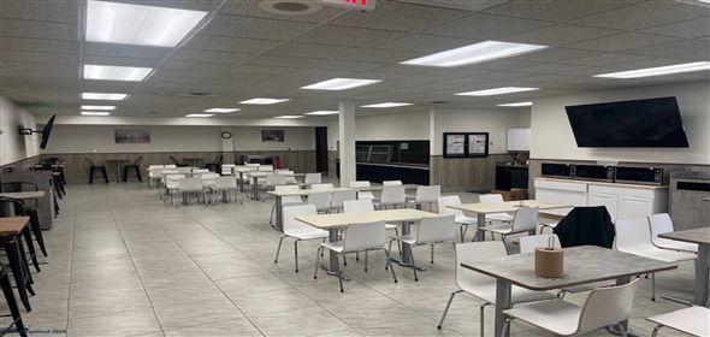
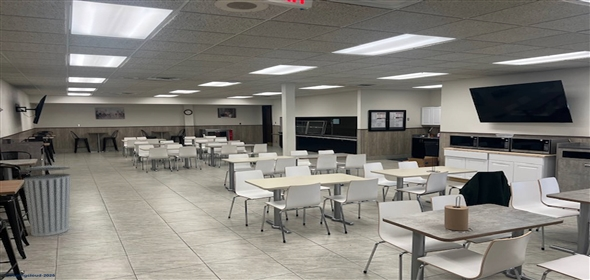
+ trash can [23,161,72,237]
